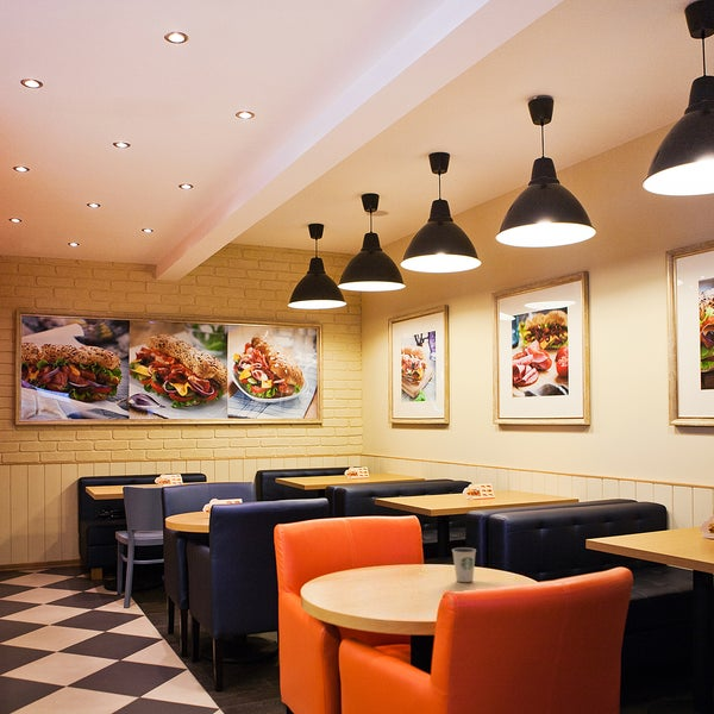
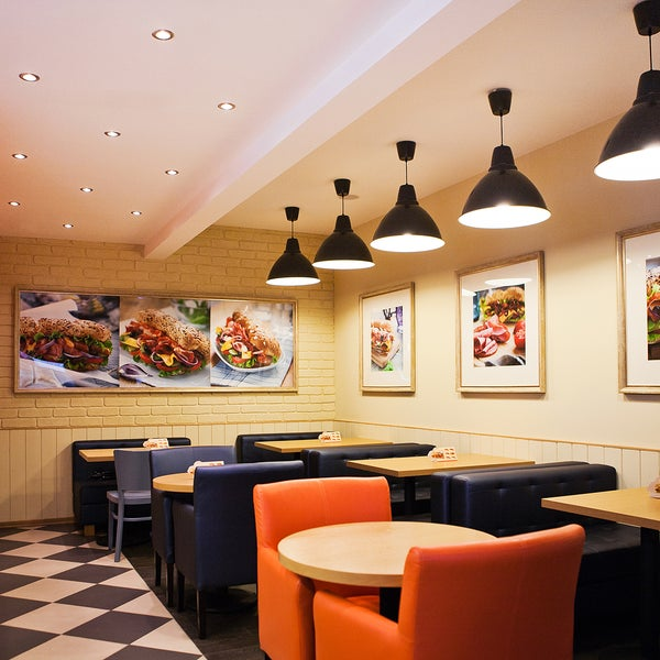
- dixie cup [451,546,477,583]
